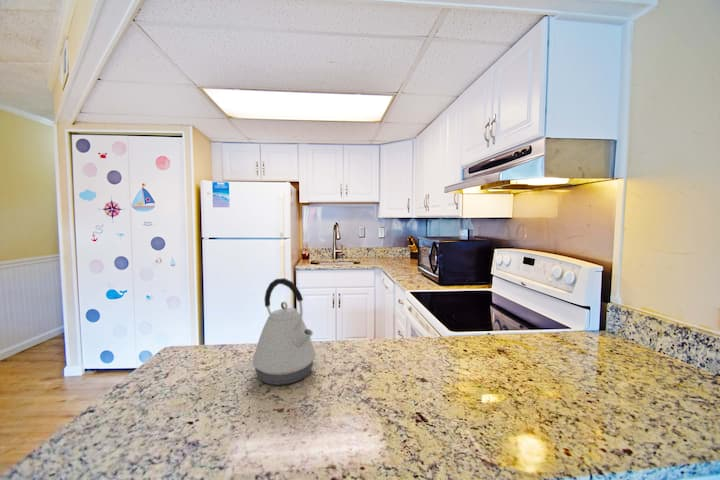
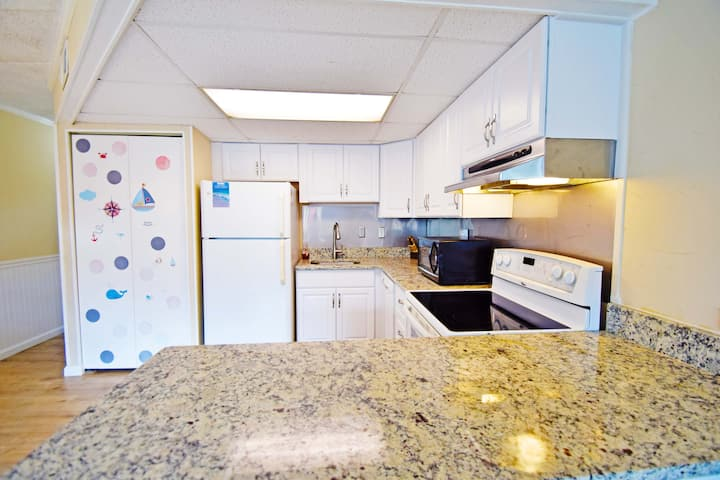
- kettle [252,277,316,386]
